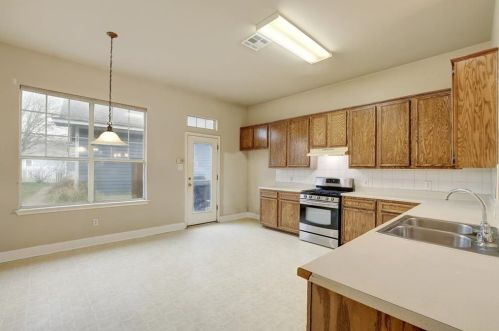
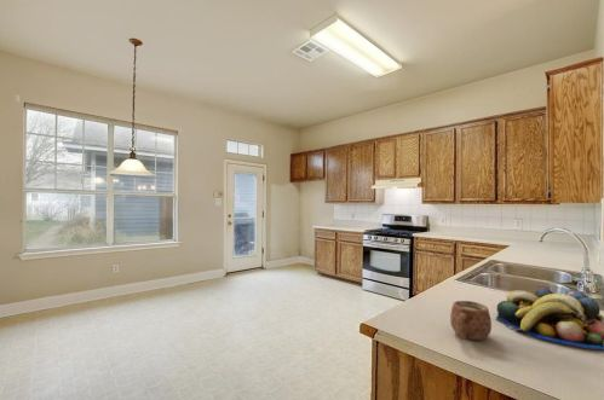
+ mug [449,300,493,341]
+ fruit bowl [495,286,604,350]
